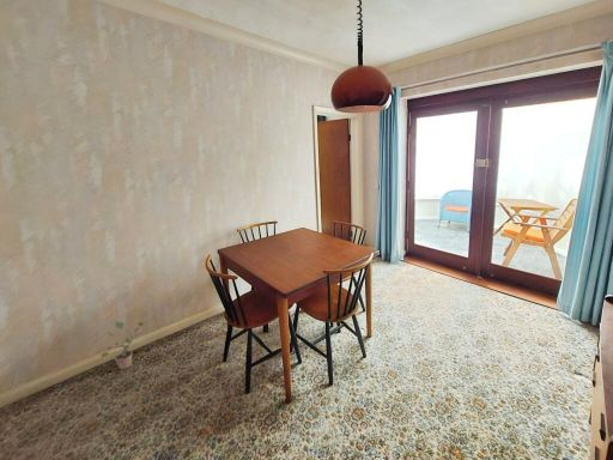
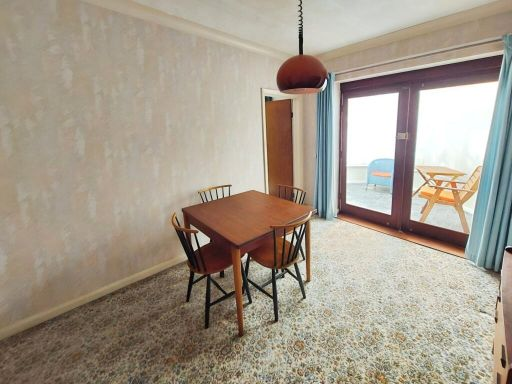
- potted plant [101,321,146,370]
